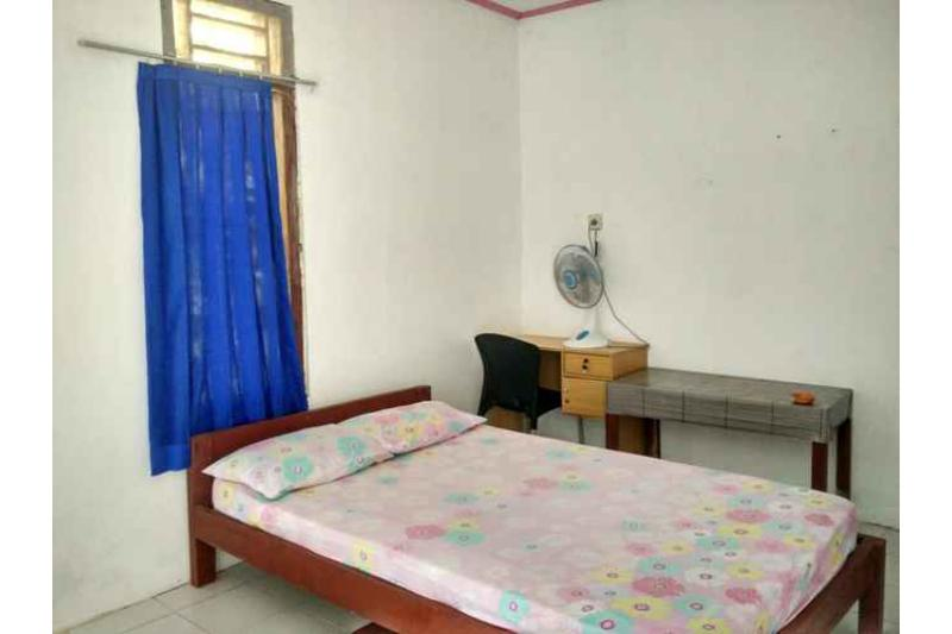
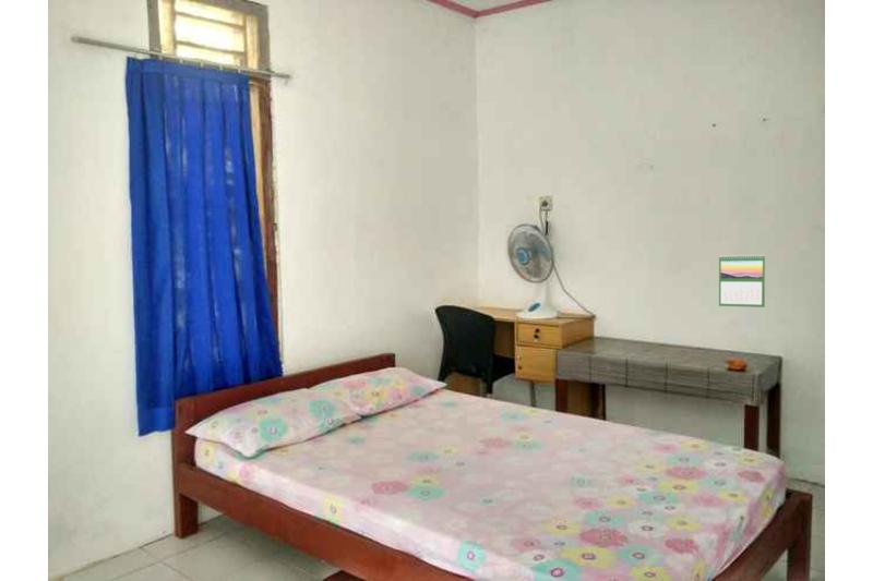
+ calendar [718,253,766,308]
